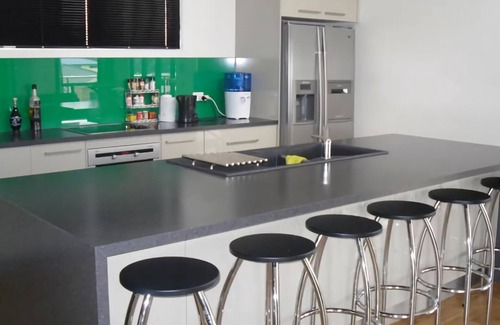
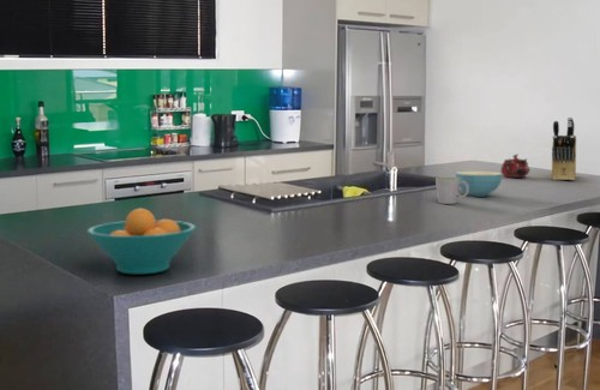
+ fruit bowl [85,208,198,275]
+ cereal bowl [455,170,504,198]
+ knife block [551,116,577,181]
+ teapot [499,152,530,179]
+ mug [434,176,469,205]
